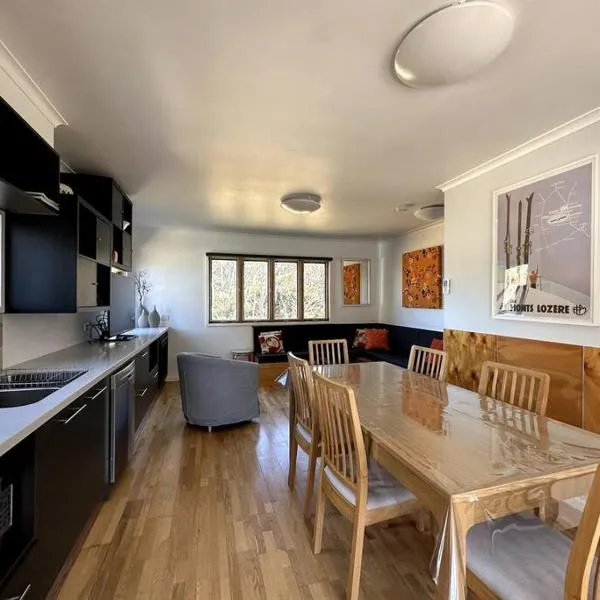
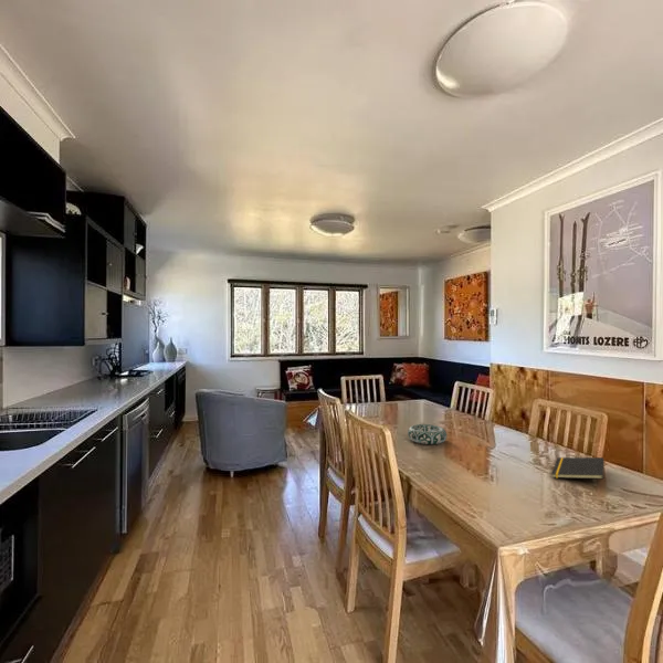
+ decorative bowl [407,423,448,445]
+ notepad [550,456,606,480]
